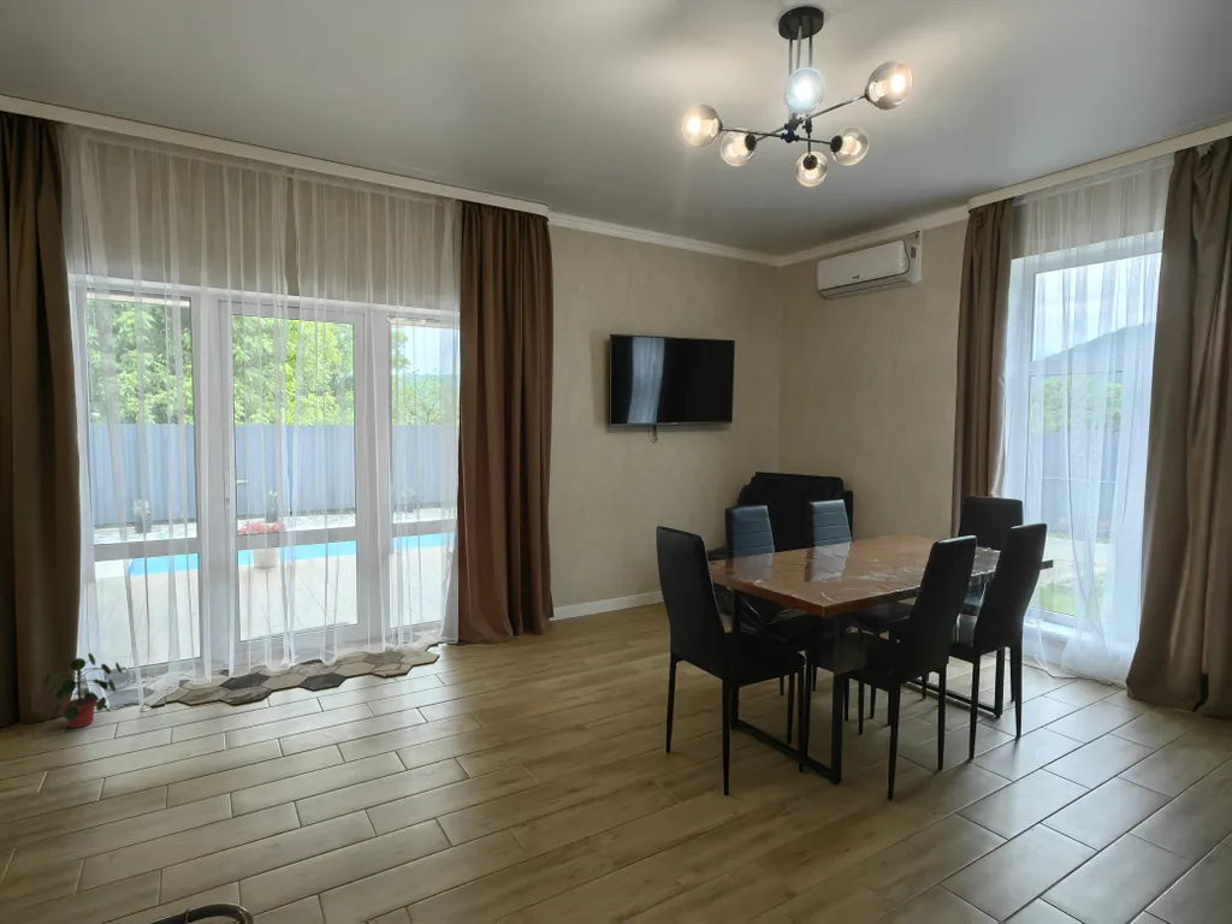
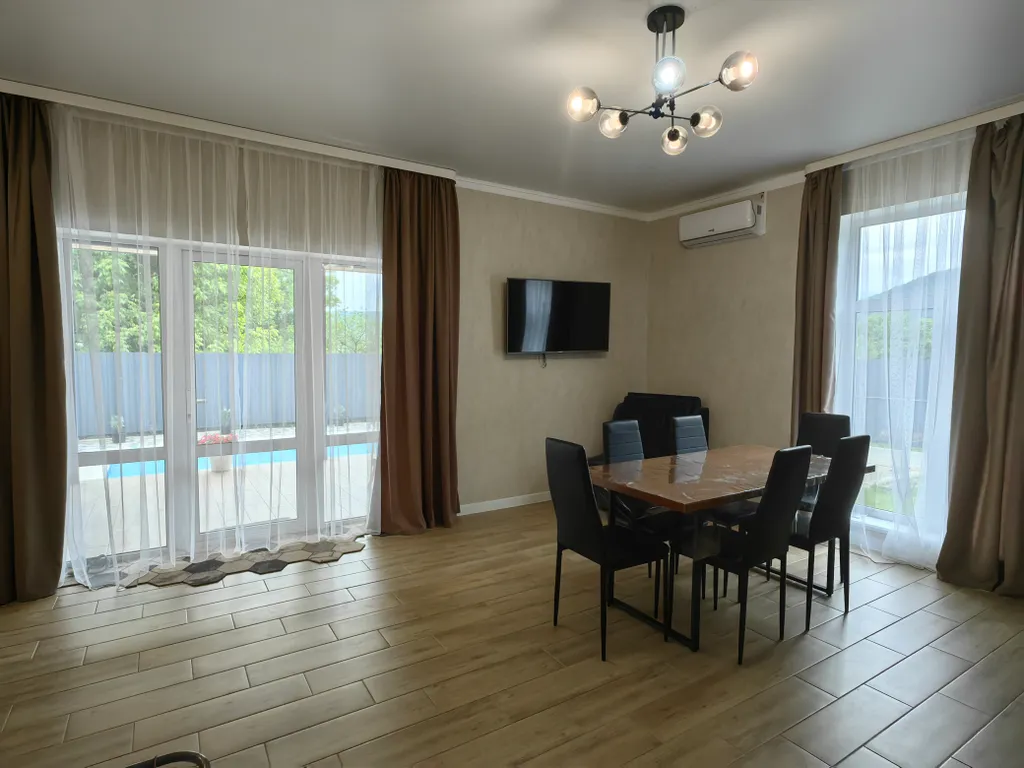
- potted plant [43,652,124,729]
